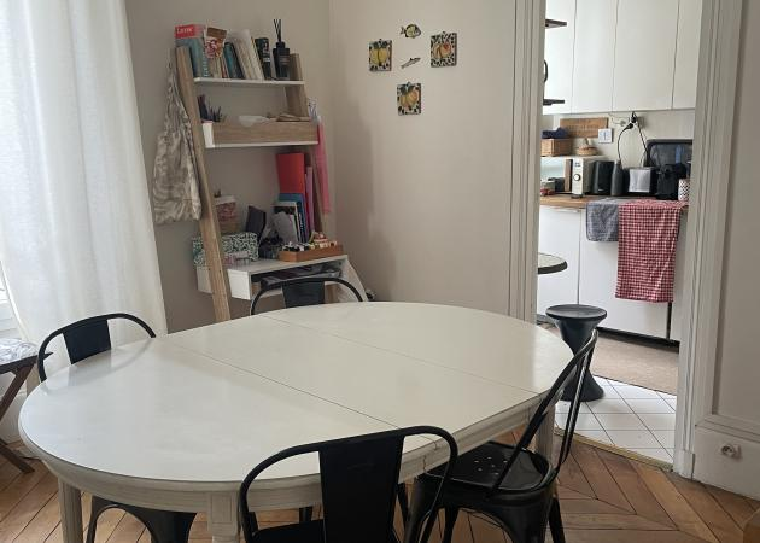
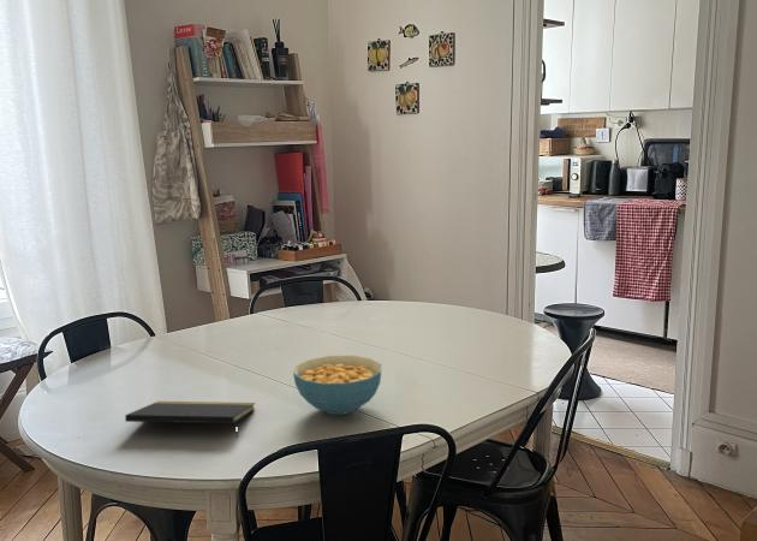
+ notepad [124,400,256,438]
+ cereal bowl [292,355,382,416]
